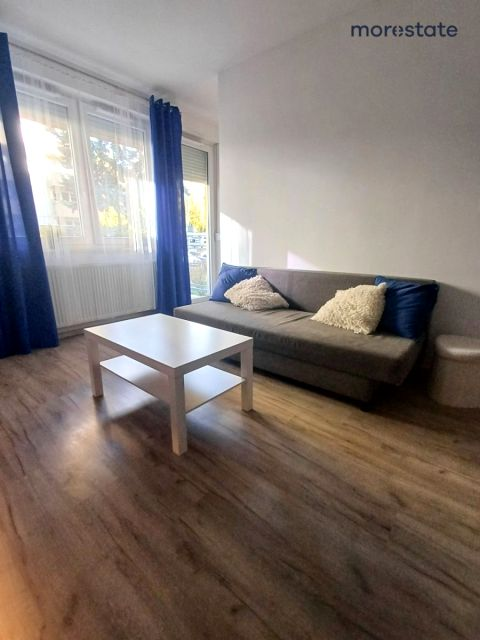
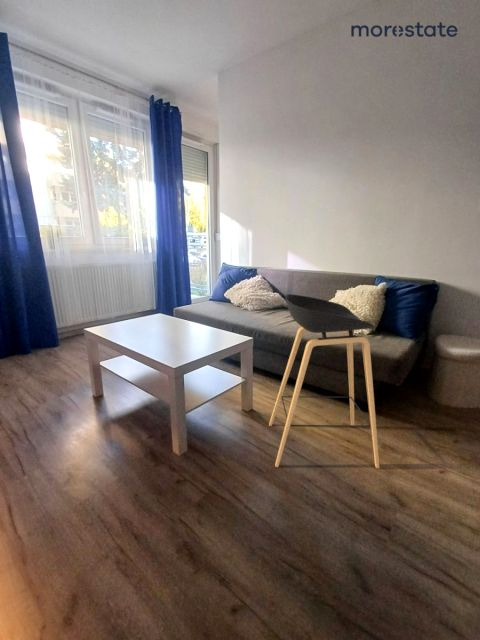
+ stool [268,293,380,469]
